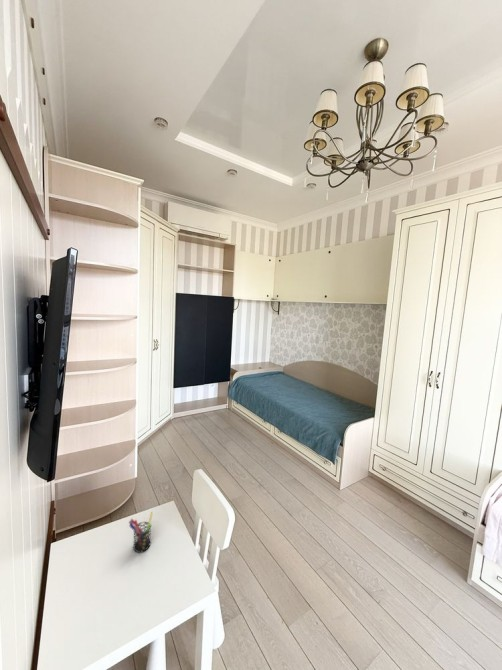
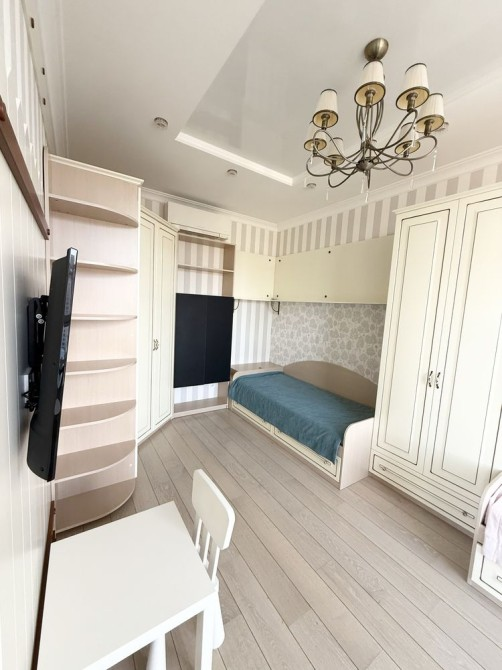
- pen holder [128,511,154,553]
